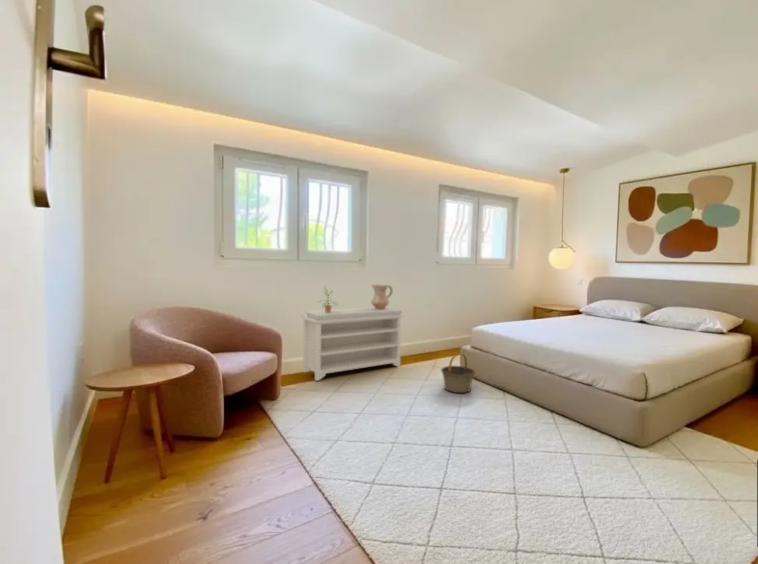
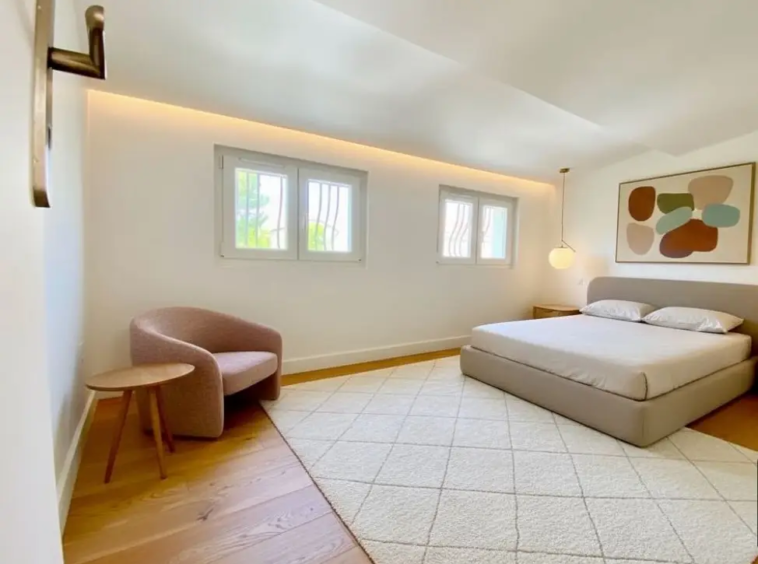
- bench [299,306,406,382]
- potted plant [316,285,338,313]
- ceramic jug [370,283,394,310]
- basket [440,352,476,394]
